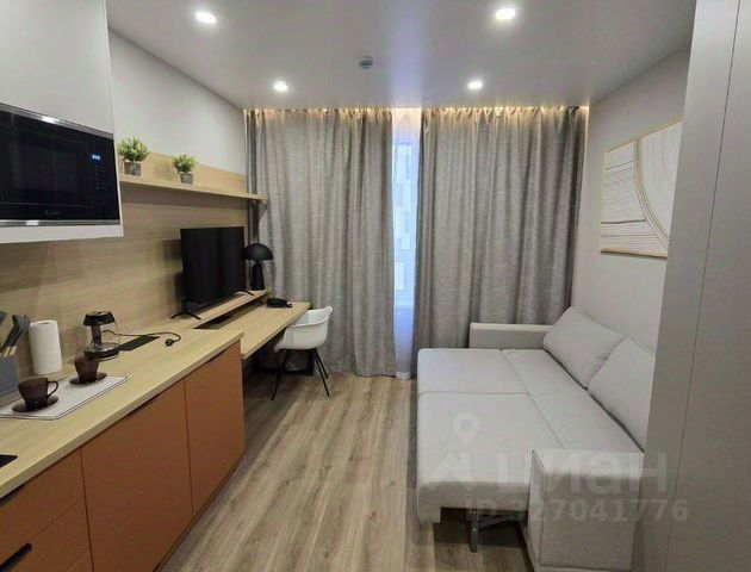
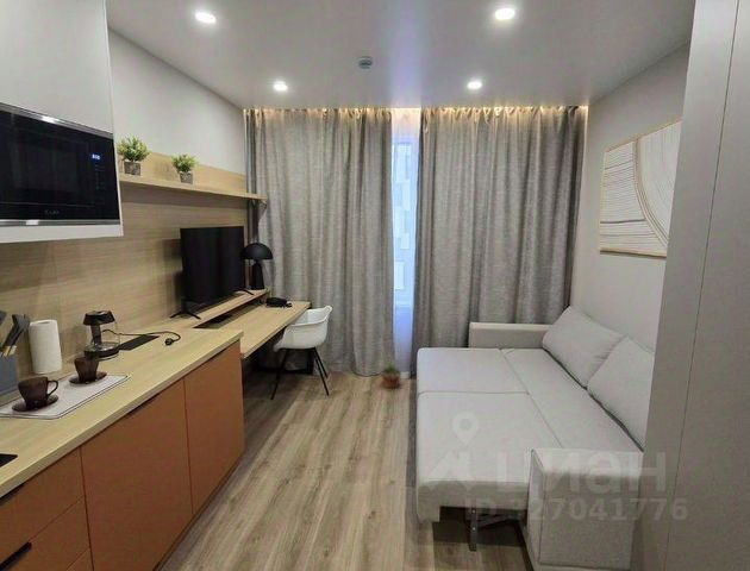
+ potted plant [376,359,406,389]
